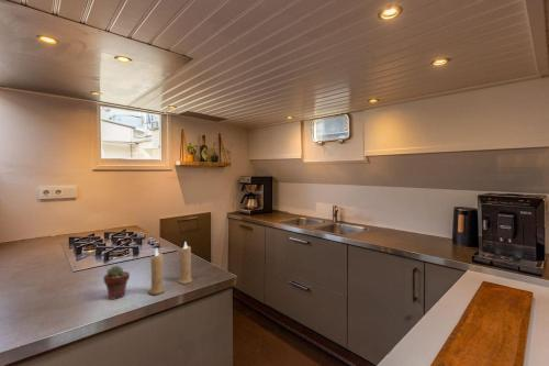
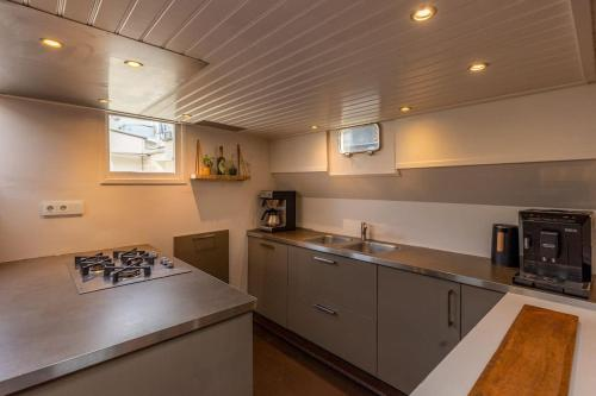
- potted succulent [102,265,131,300]
- candle [147,241,193,296]
